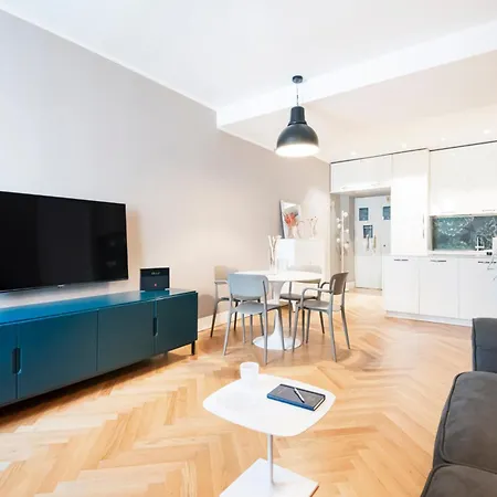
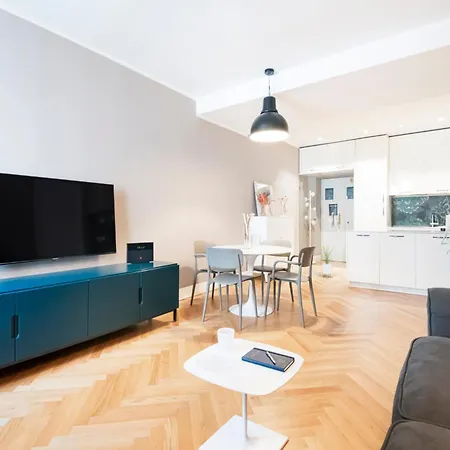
+ house plant [316,245,338,279]
